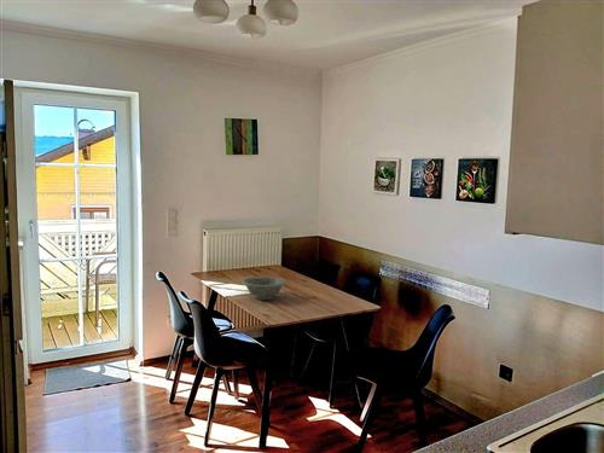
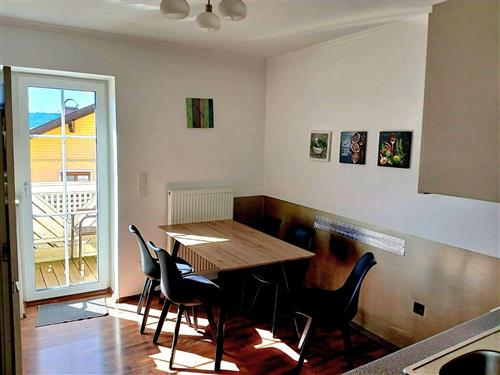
- decorative bowl [240,275,288,301]
